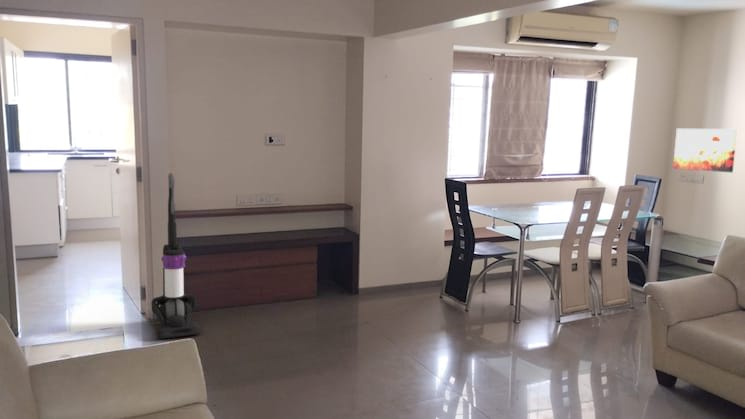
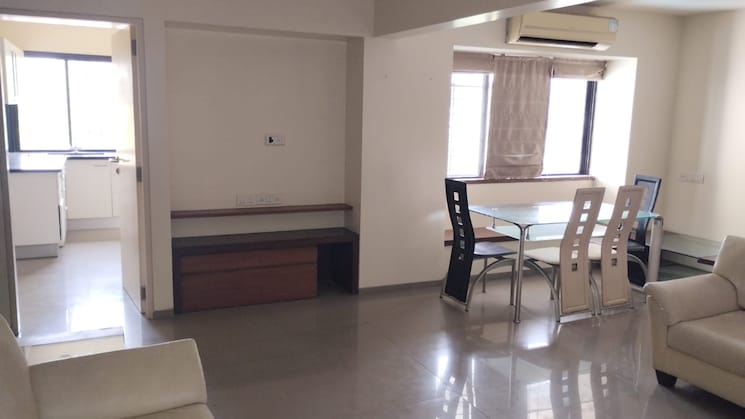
- vacuum cleaner [151,173,202,339]
- wall art [672,128,738,173]
